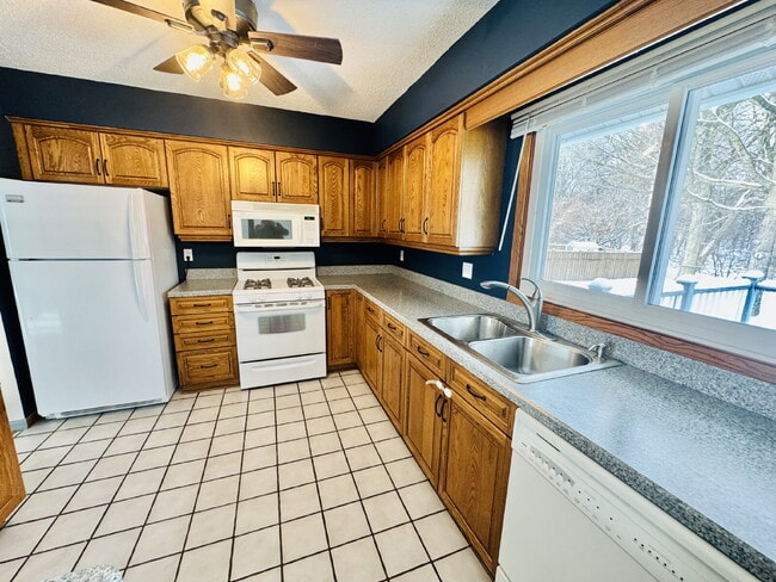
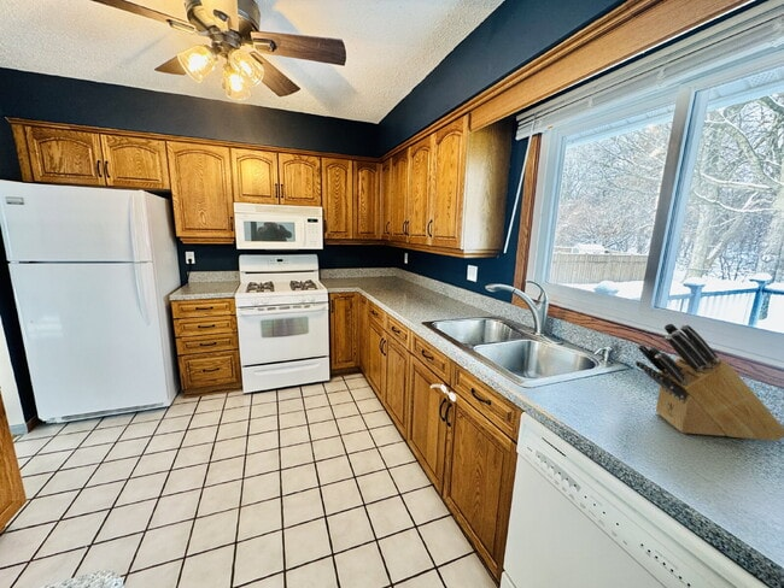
+ knife block [634,323,784,442]
